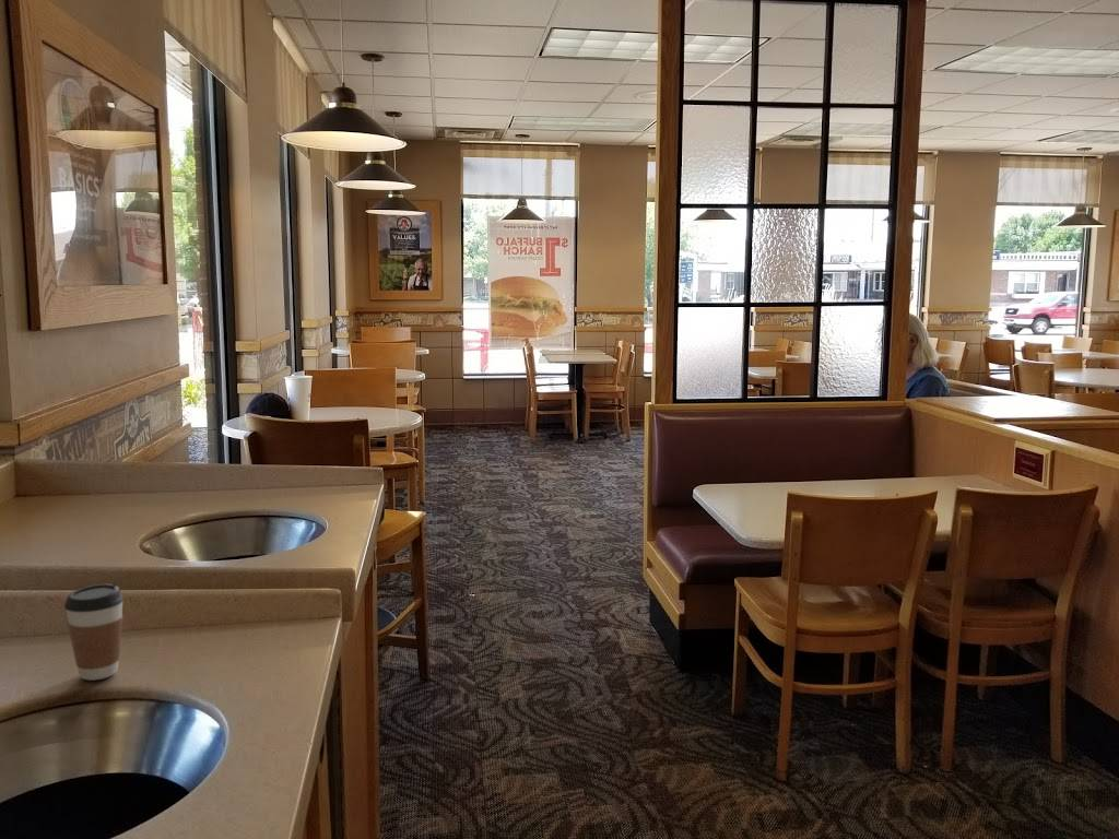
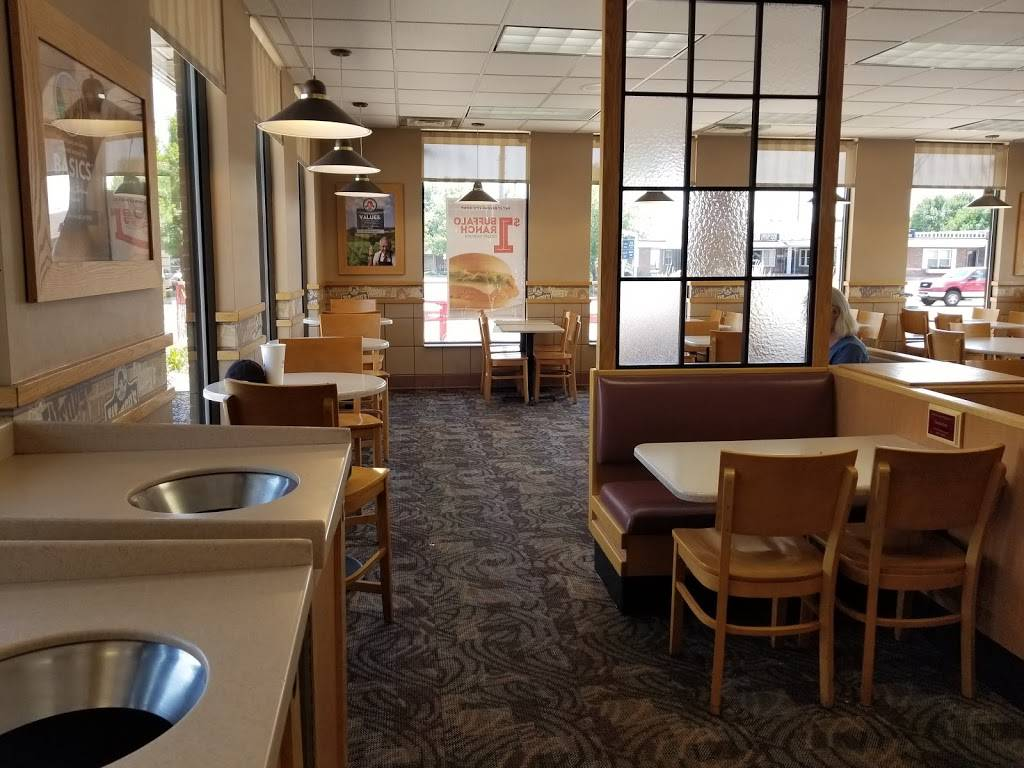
- coffee cup [63,583,125,682]
